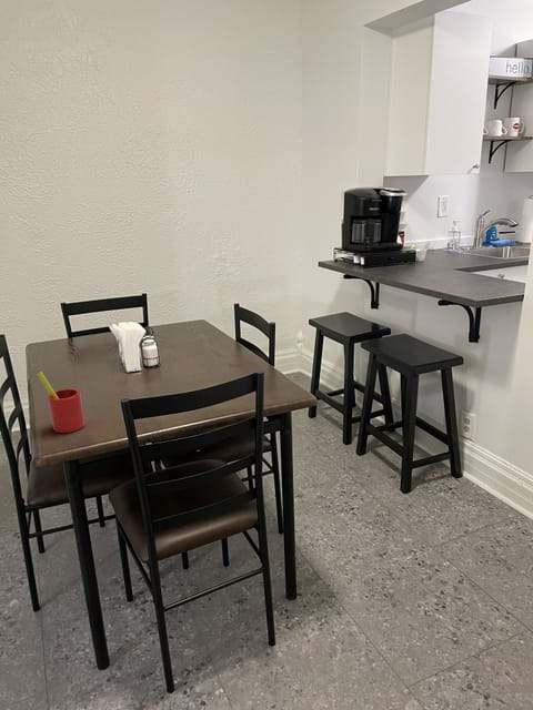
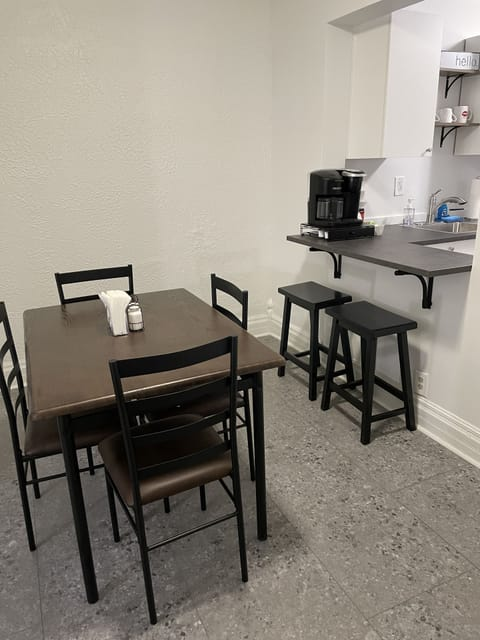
- straw [36,371,86,434]
